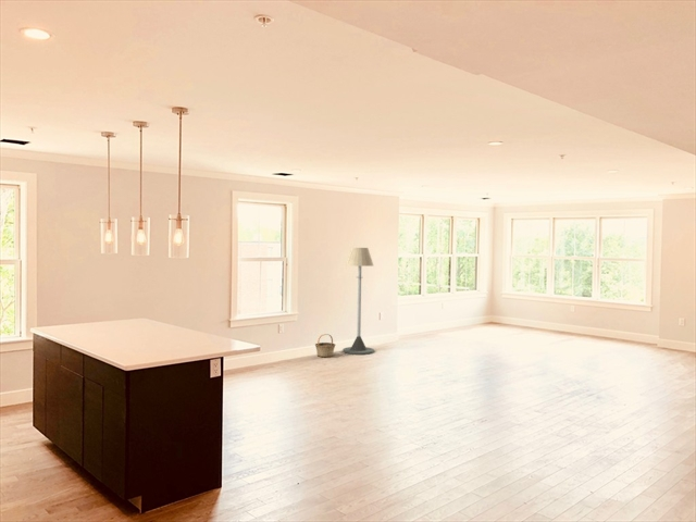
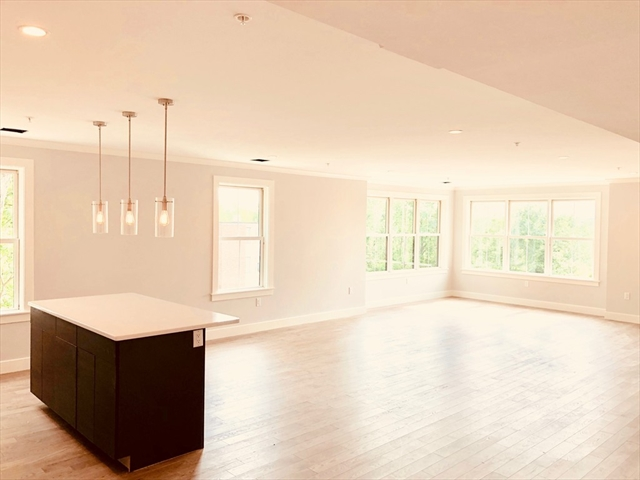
- basket [314,333,337,359]
- floor lamp [341,247,375,356]
